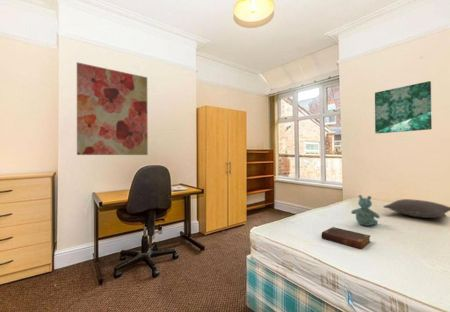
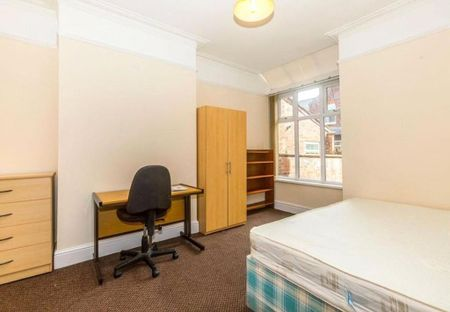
- stuffed bear [350,194,381,227]
- wall art [76,61,149,156]
- wall art [374,80,433,135]
- pillow [382,198,450,219]
- book [320,226,371,250]
